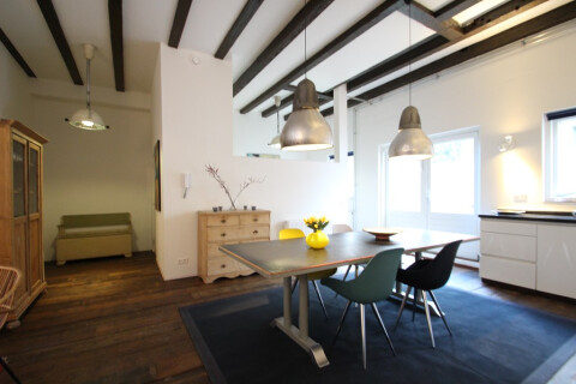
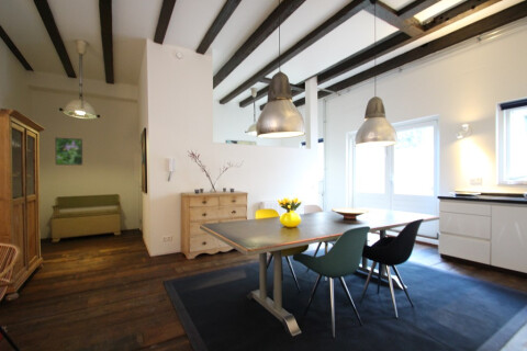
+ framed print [54,137,83,166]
